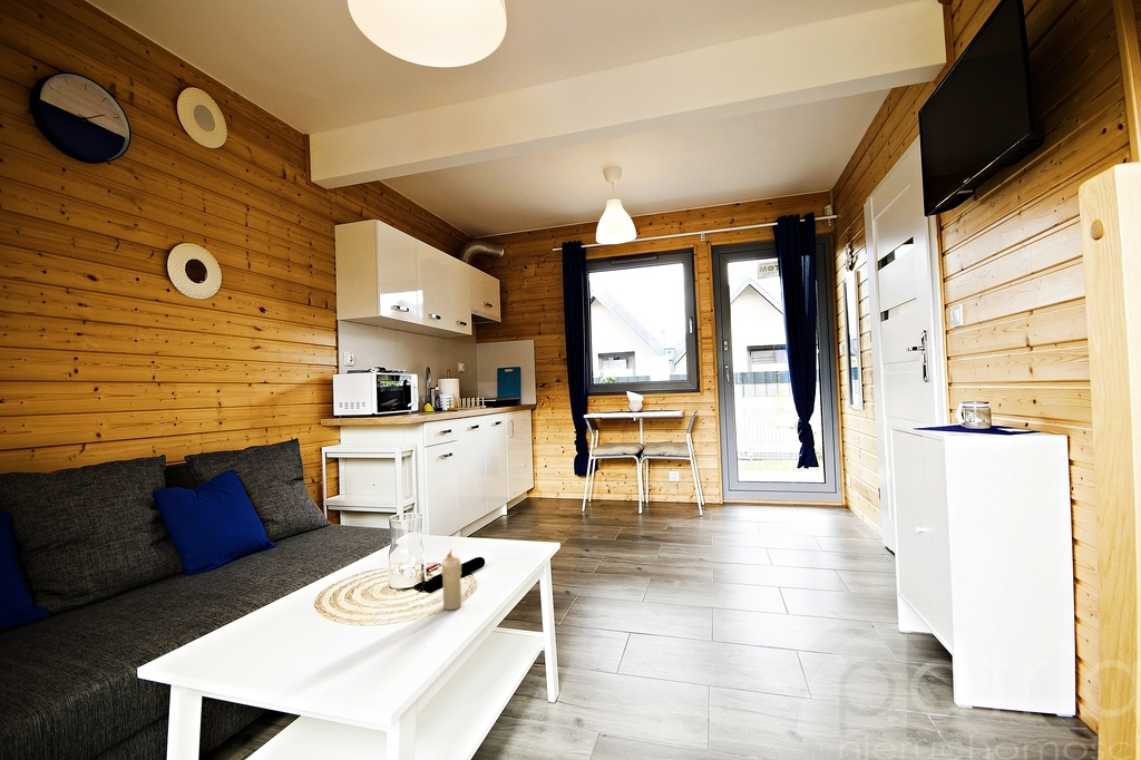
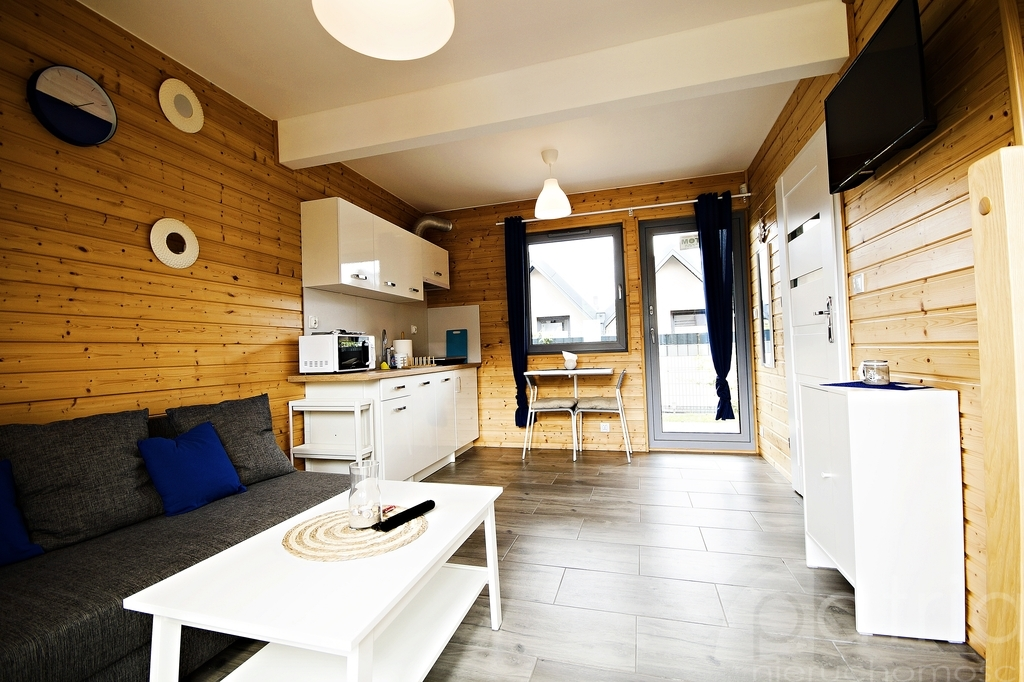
- candle [440,549,462,611]
